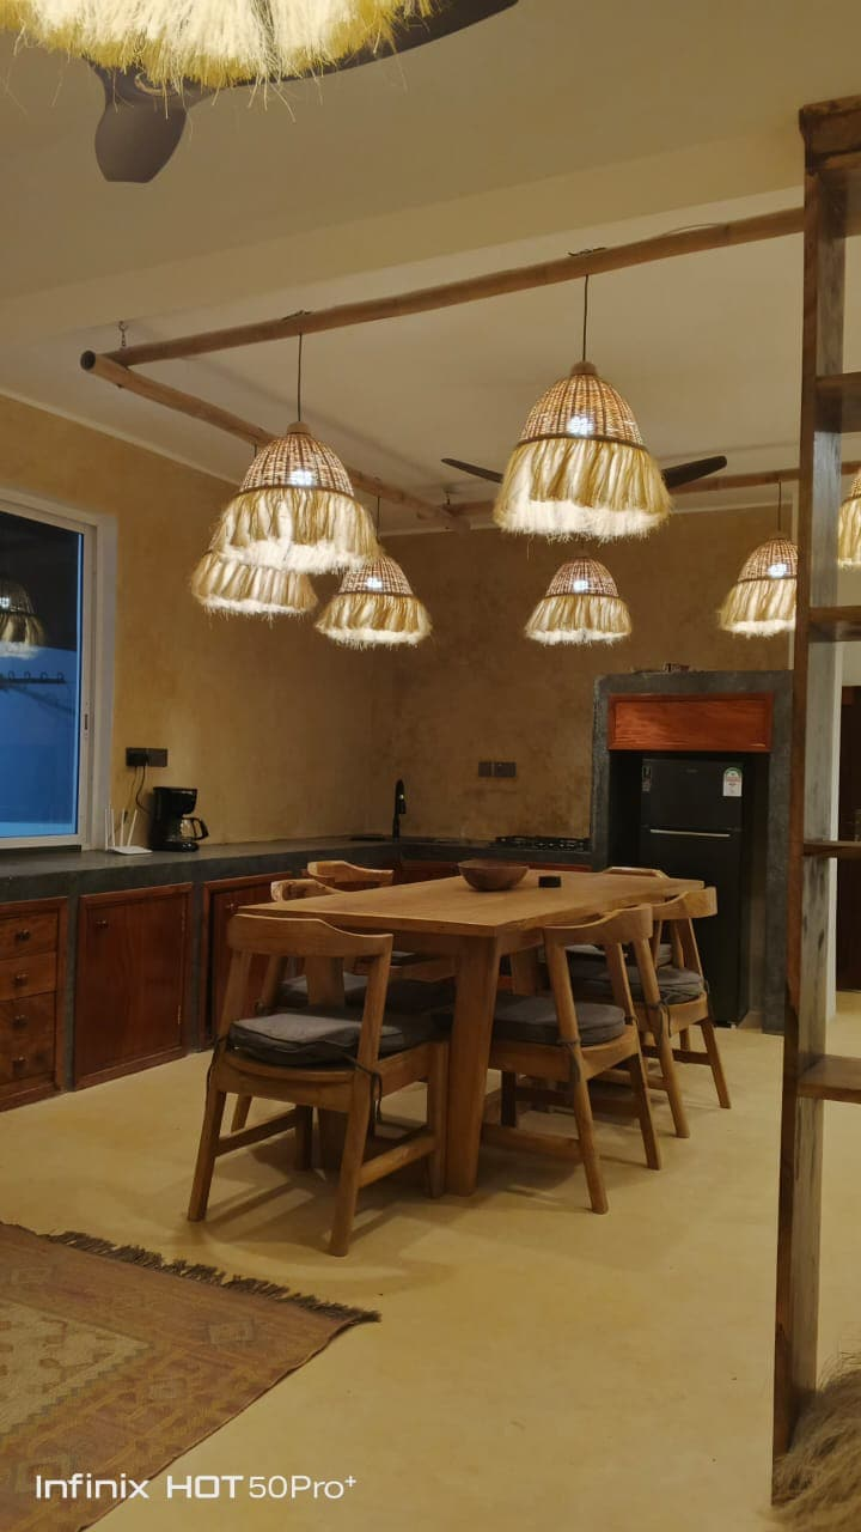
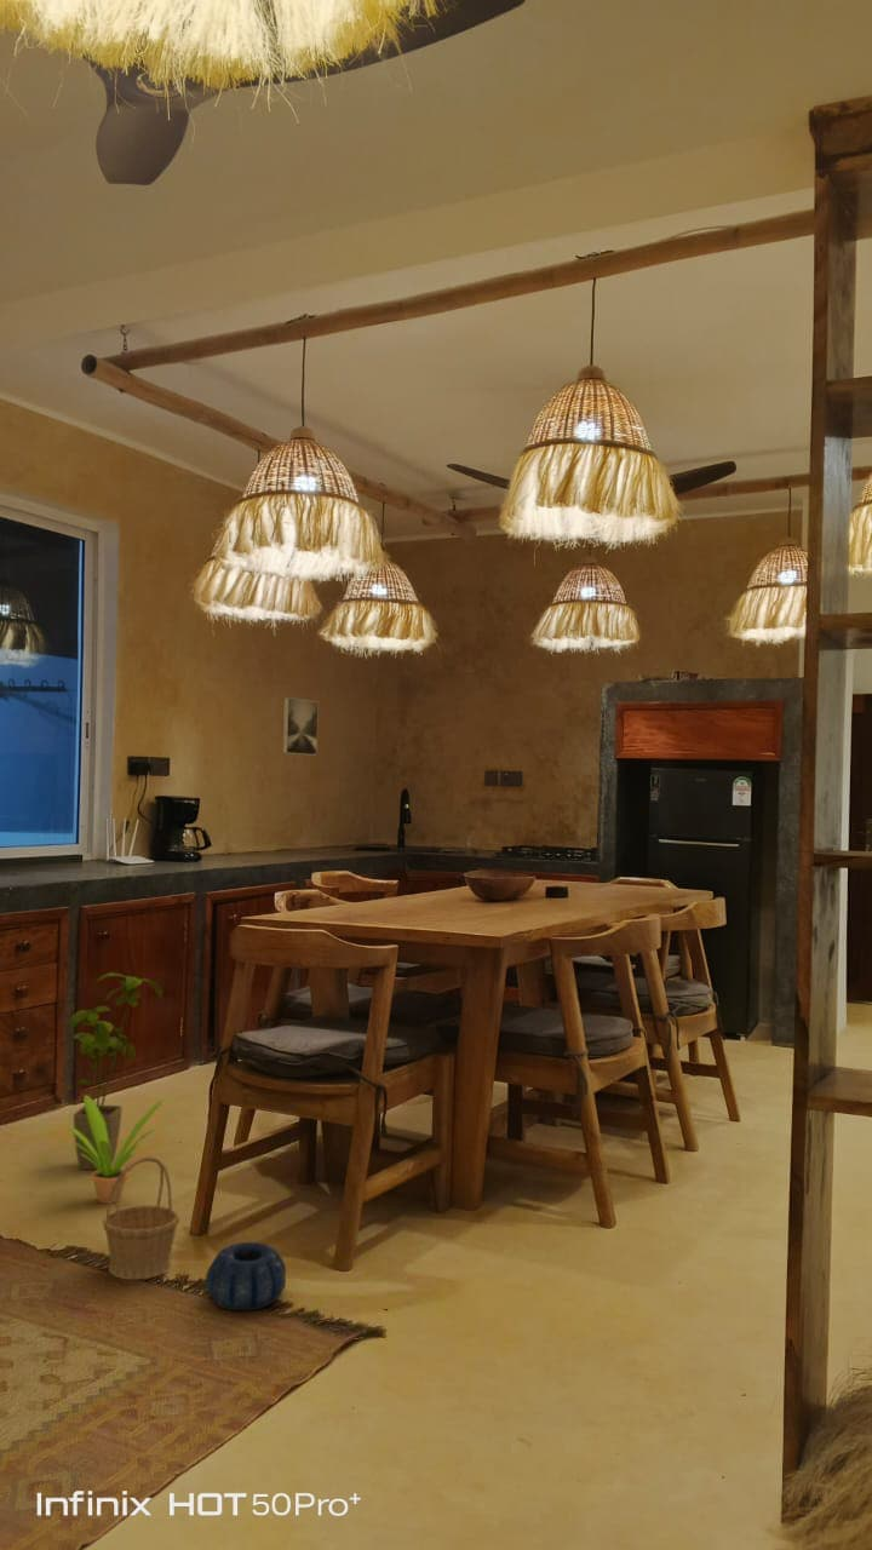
+ decorative bowl [205,1241,287,1313]
+ house plant [69,971,164,1171]
+ basket [102,1155,180,1280]
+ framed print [281,696,320,757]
+ potted plant [65,1095,166,1205]
